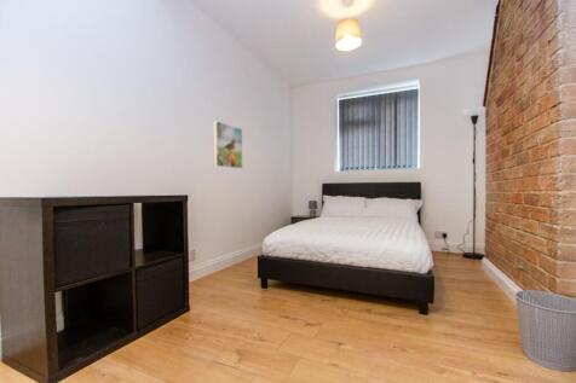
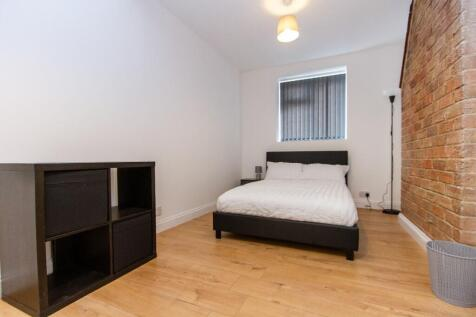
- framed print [213,120,243,169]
